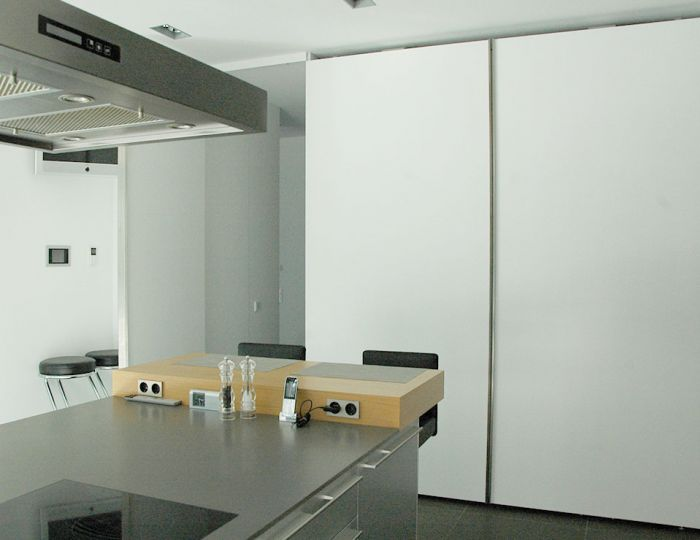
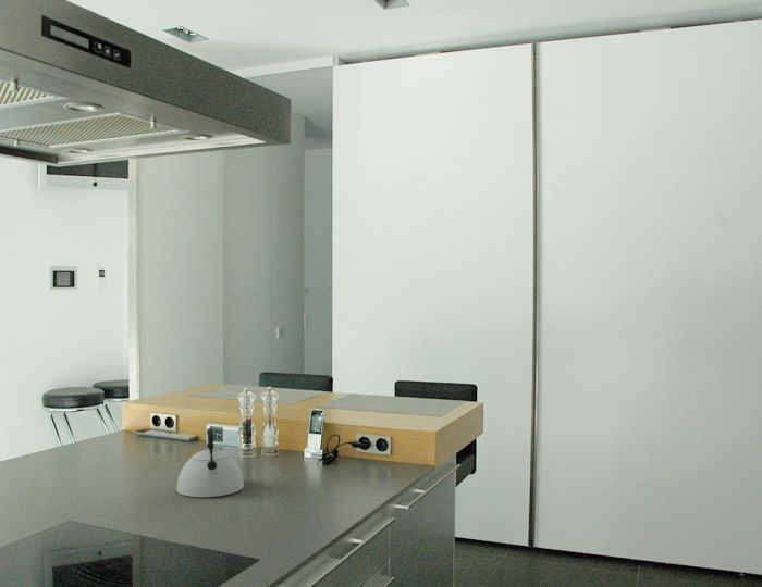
+ kettle [175,427,245,498]
